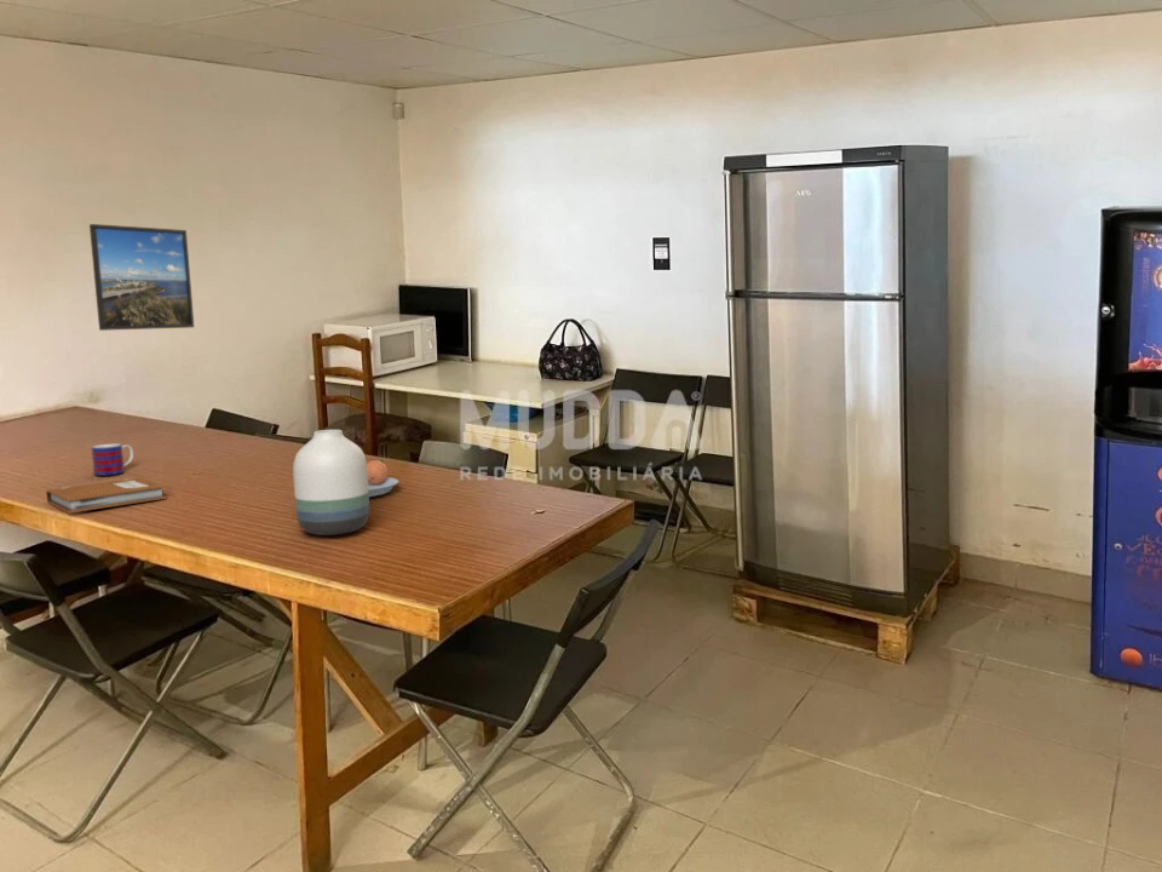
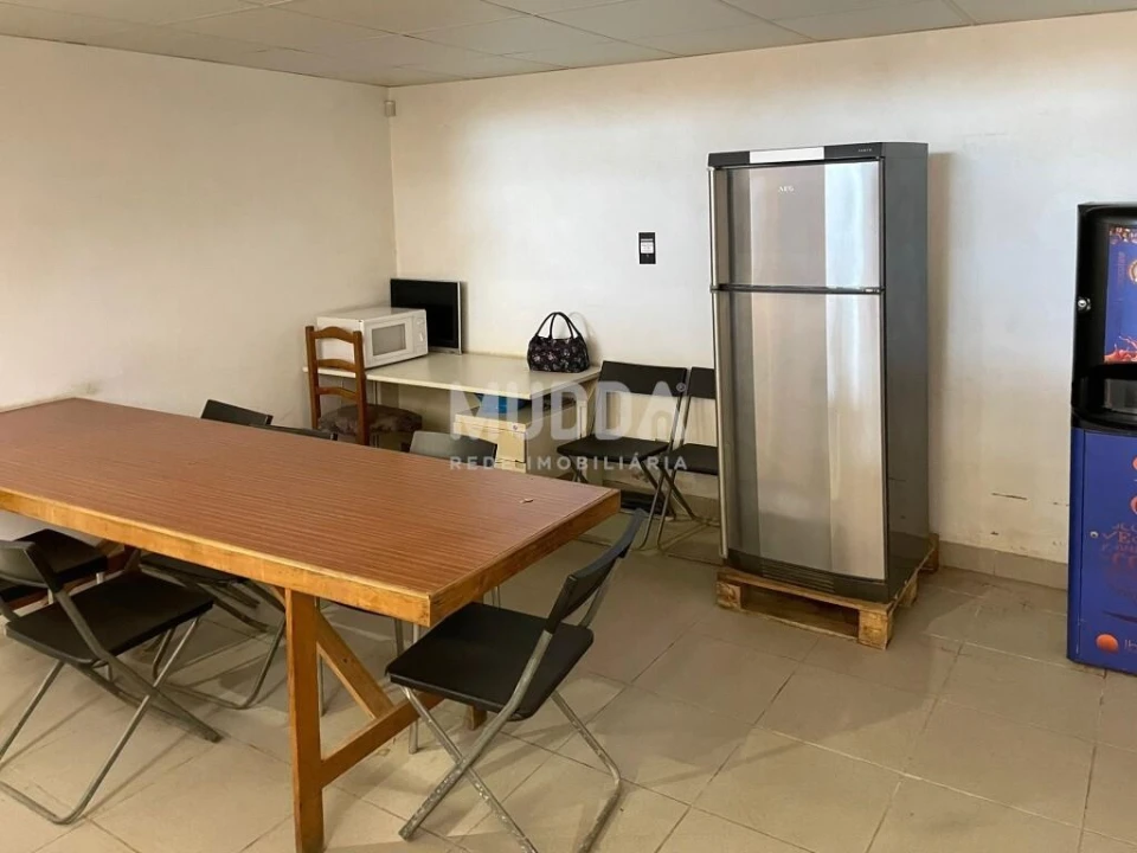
- mug [91,443,134,476]
- vase [292,429,370,537]
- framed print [88,223,195,332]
- notebook [45,476,168,514]
- fruit bowl [367,459,399,498]
